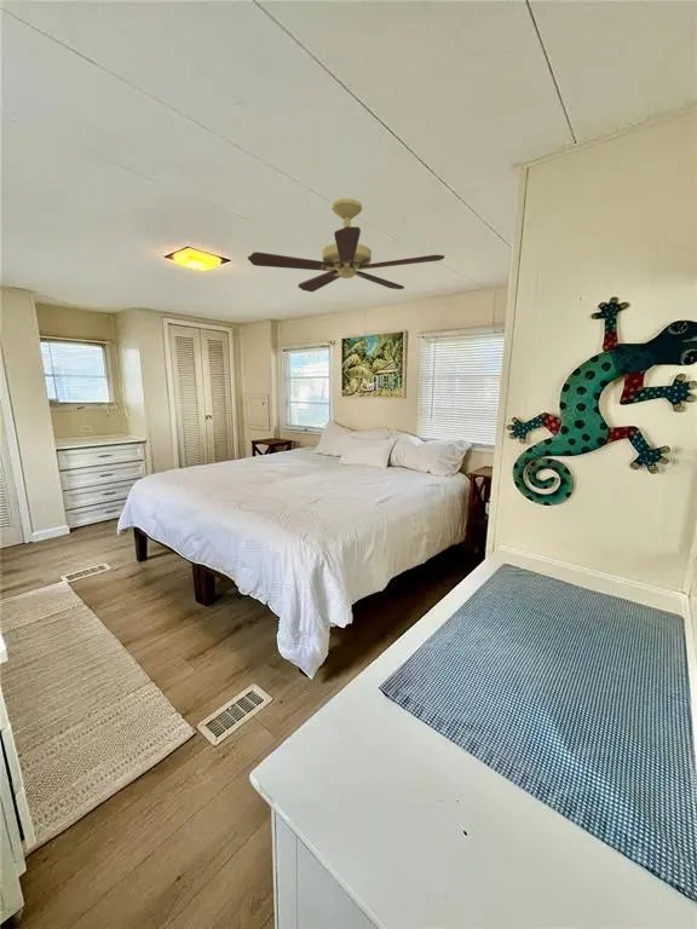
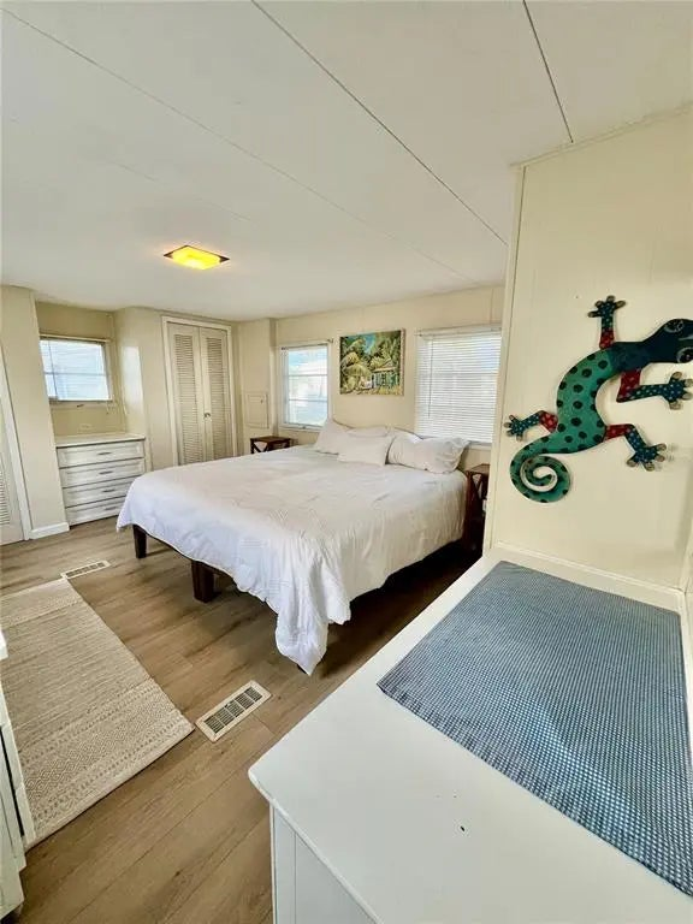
- ceiling fan [247,197,445,293]
